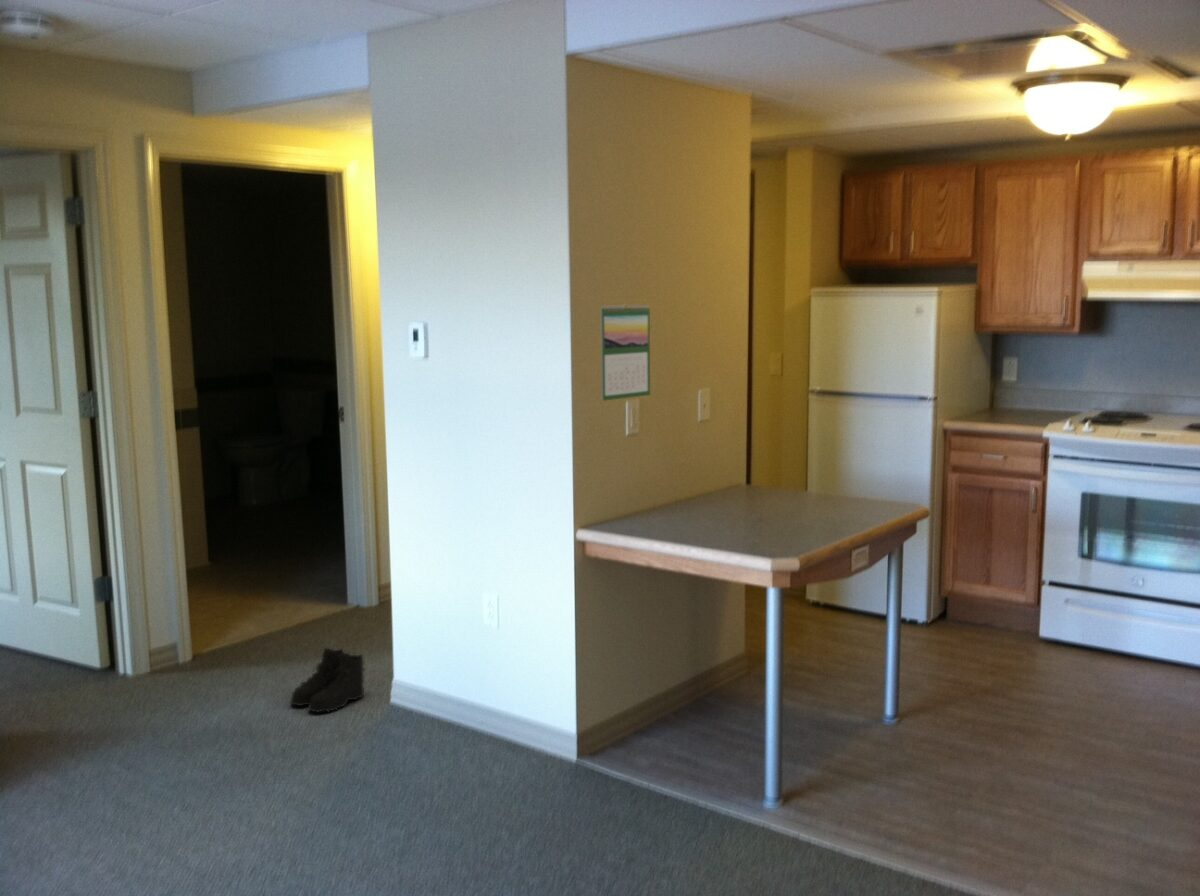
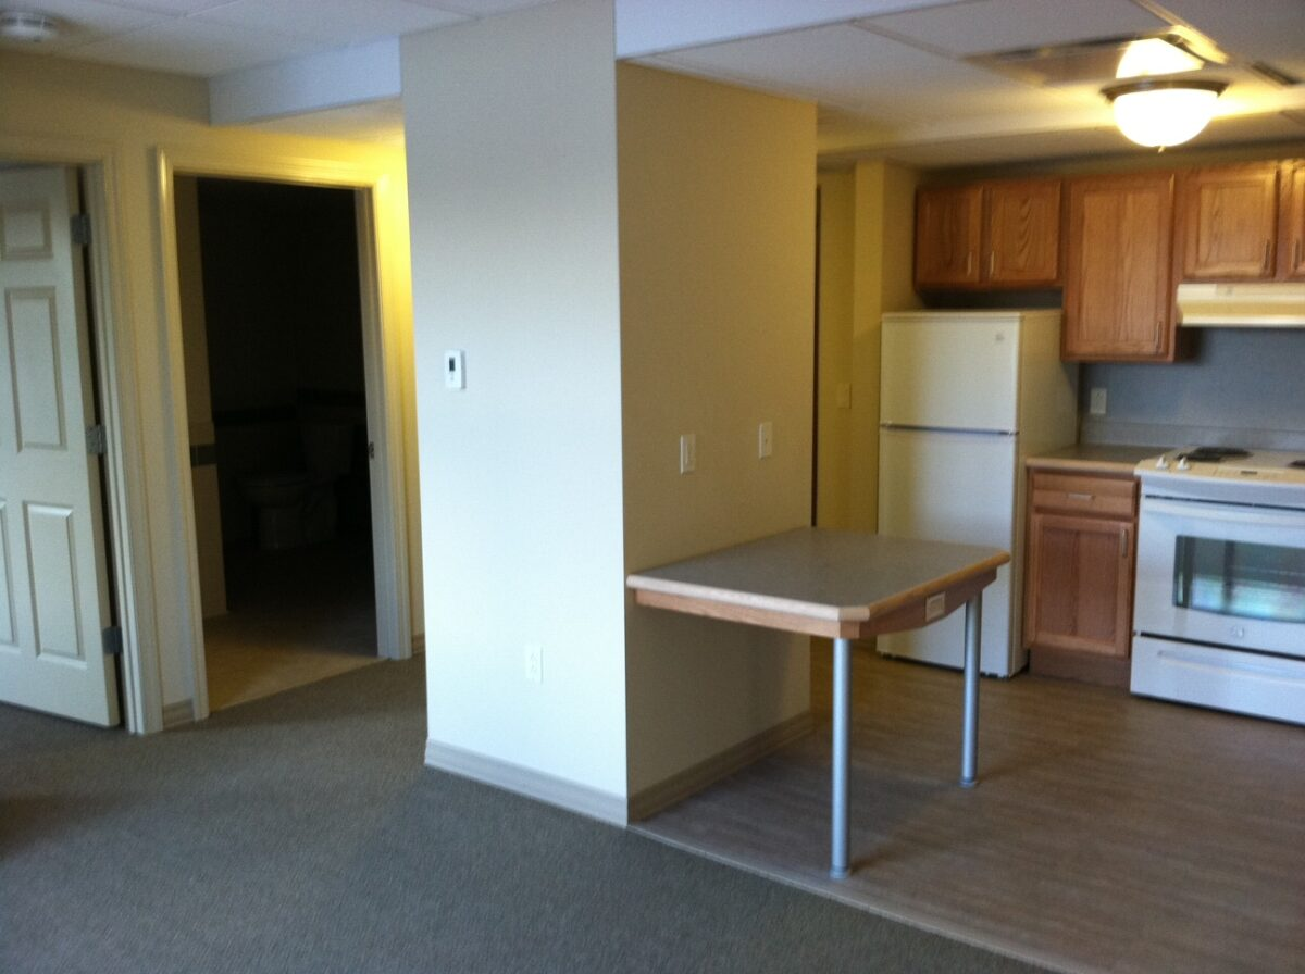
- boots [289,646,367,714]
- calendar [599,303,651,402]
